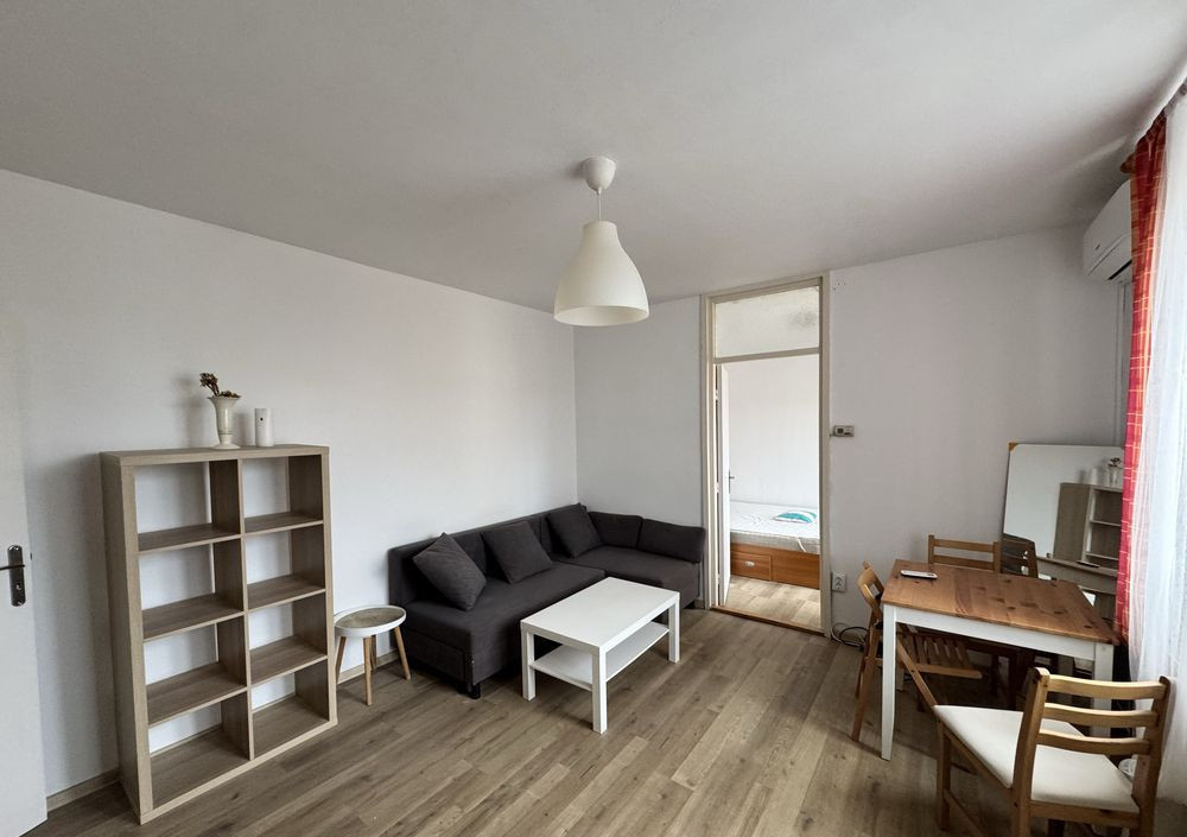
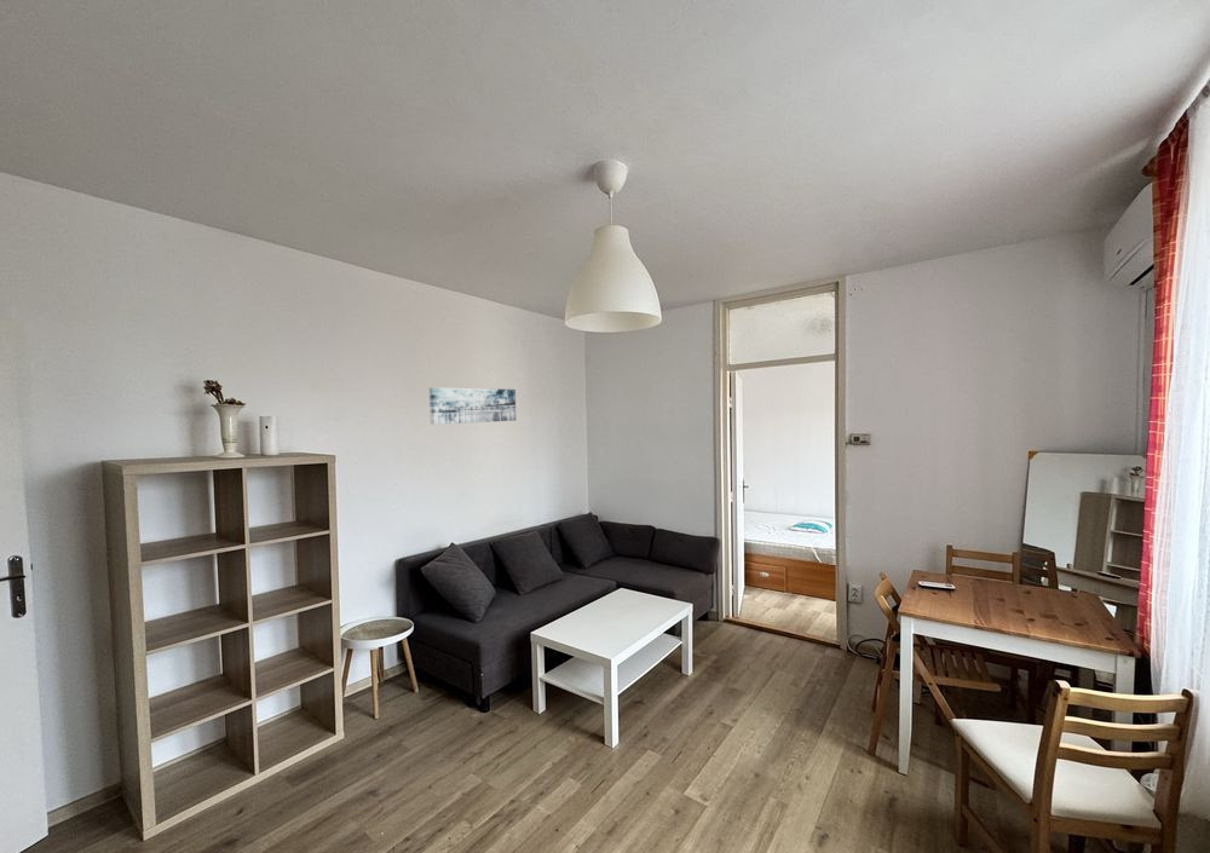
+ wall art [428,386,517,426]
